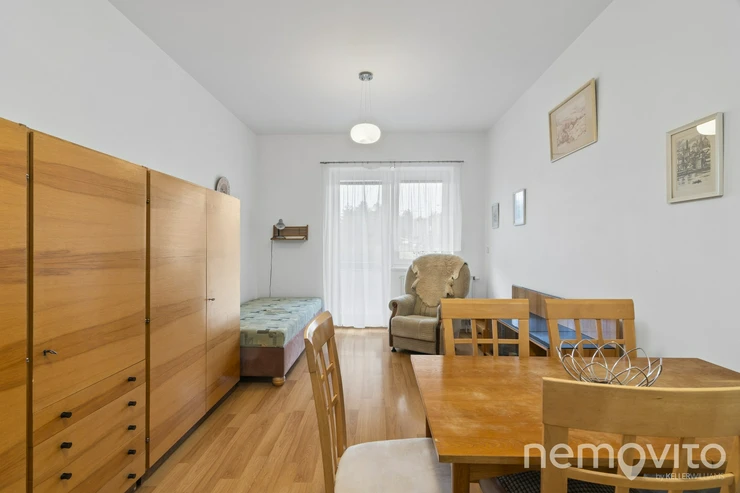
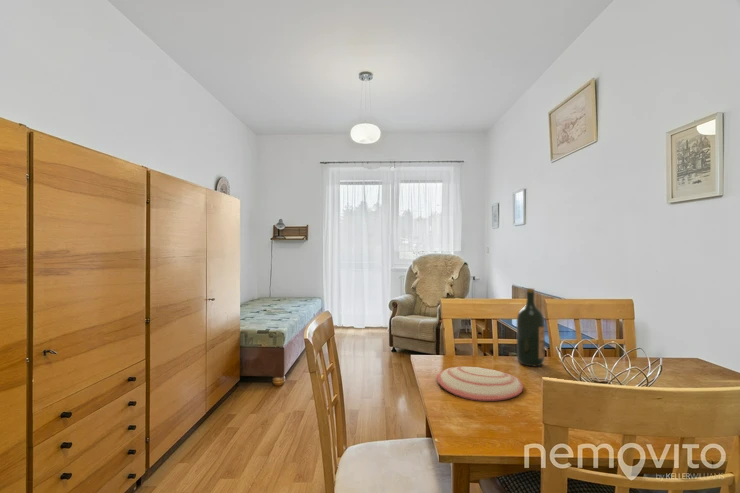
+ wine bottle [516,287,546,368]
+ plate [436,365,524,402]
